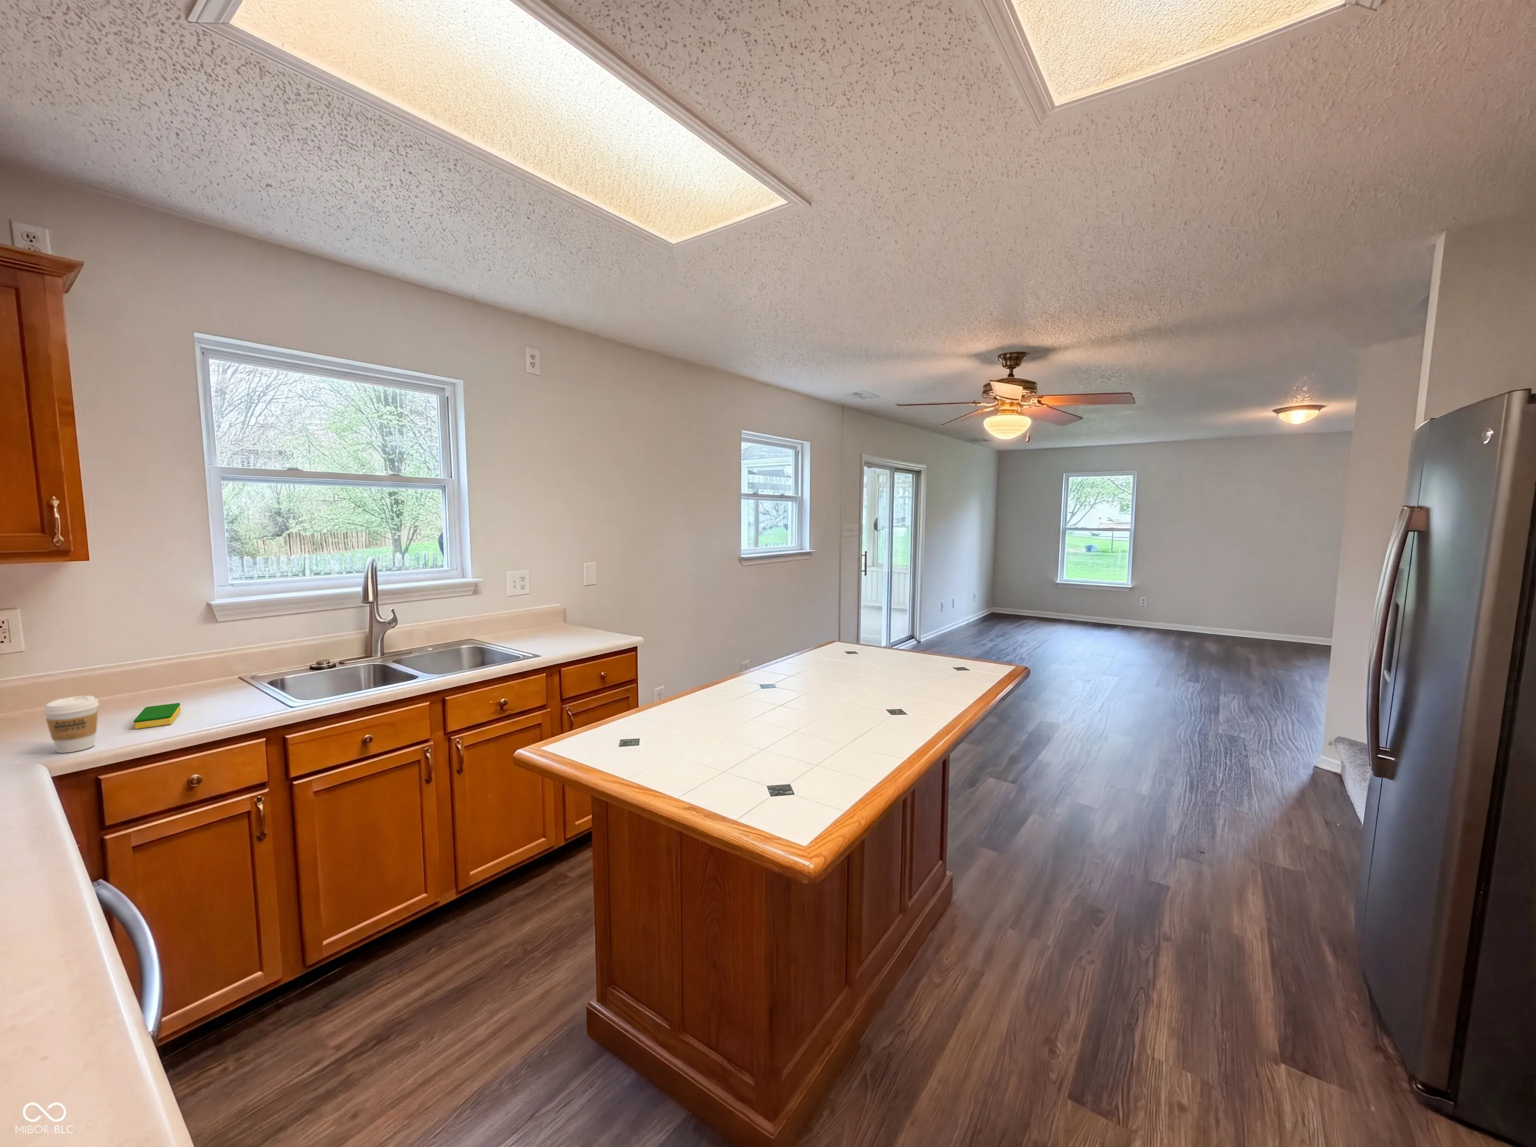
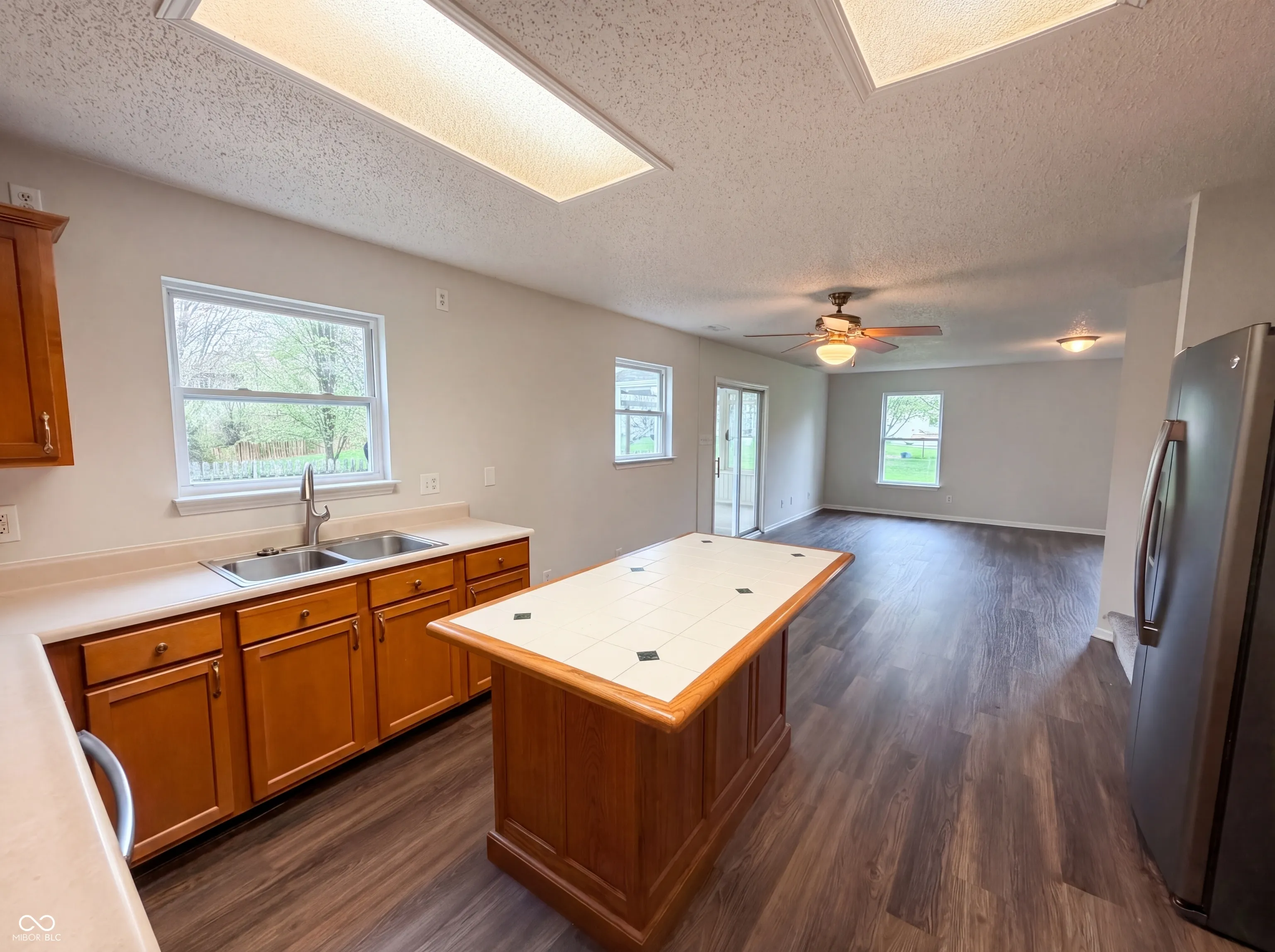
- coffee cup [42,695,100,753]
- dish sponge [134,702,182,729]
